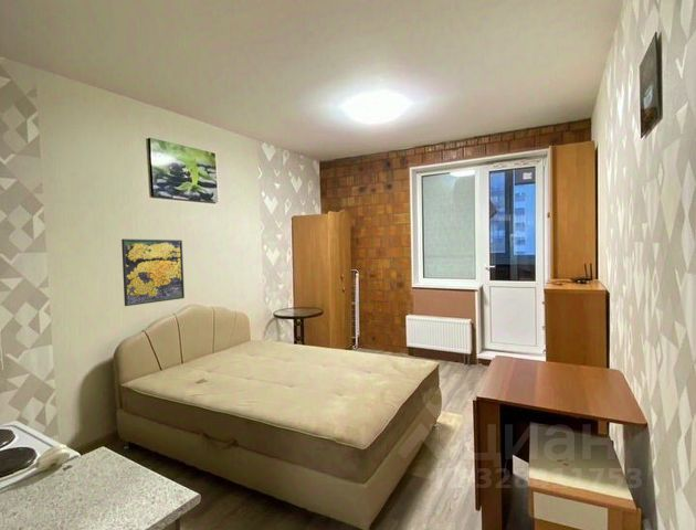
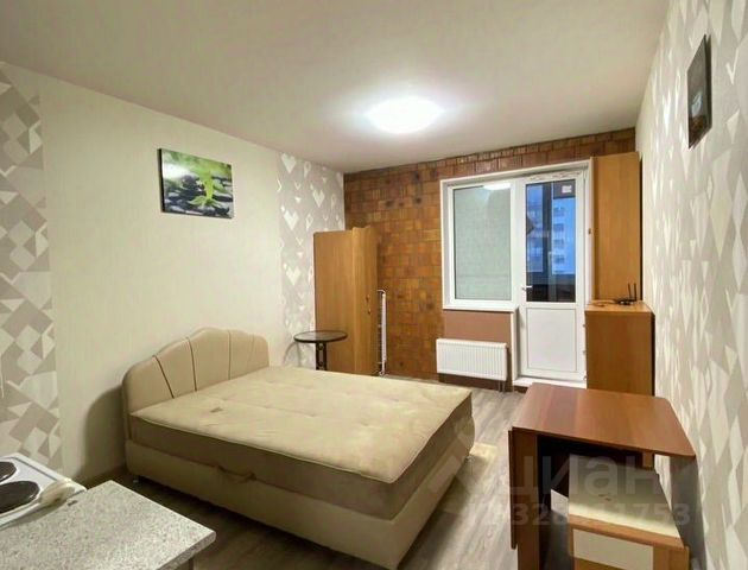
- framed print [120,237,186,307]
